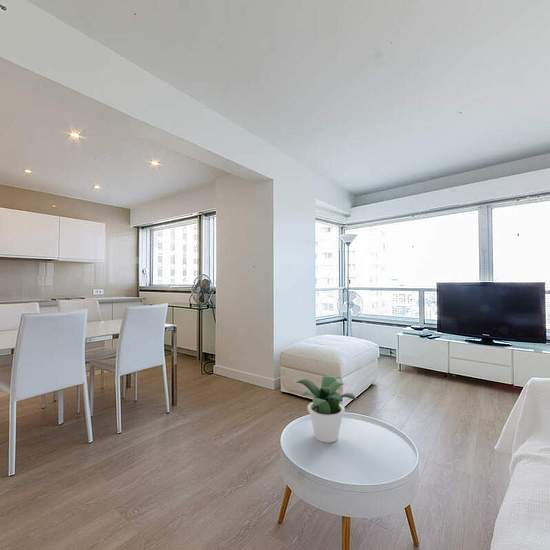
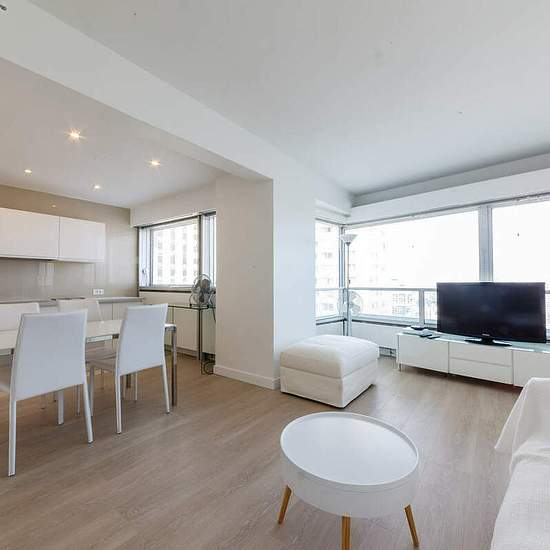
- potted plant [295,375,358,444]
